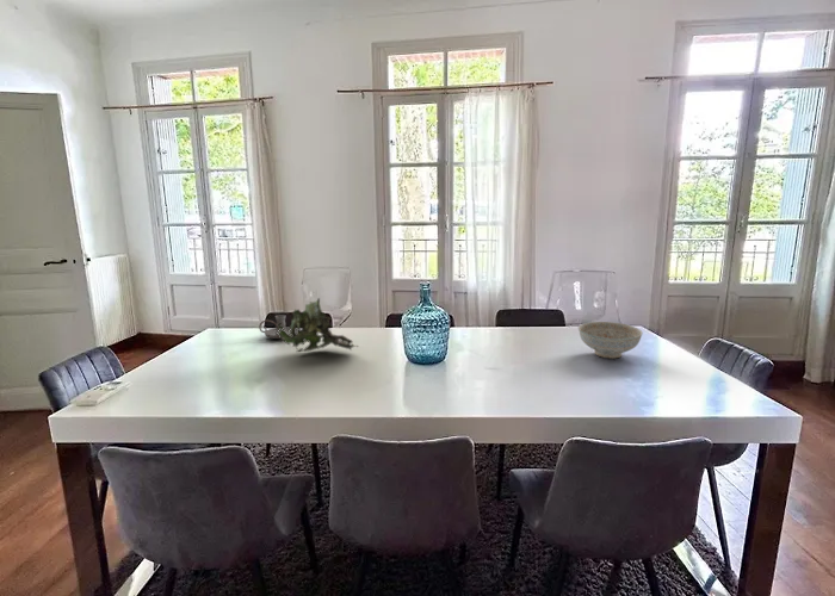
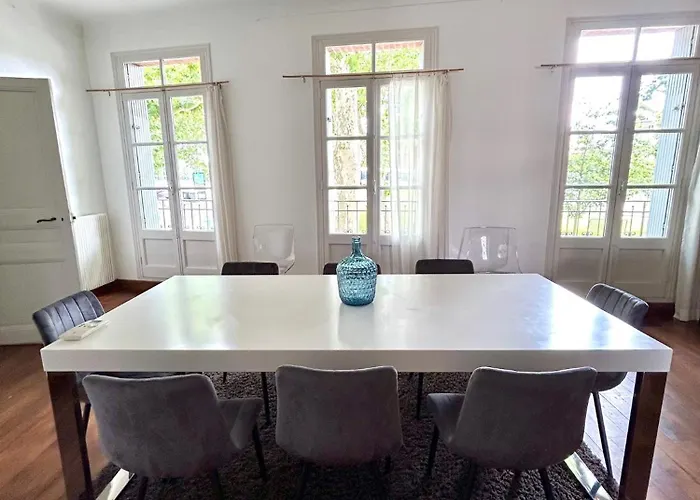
- decorative bowl [577,321,644,360]
- candle holder [258,313,297,340]
- plant [277,297,359,353]
